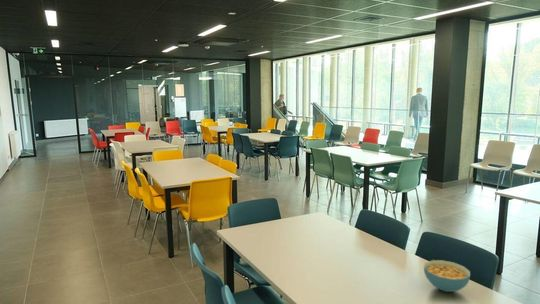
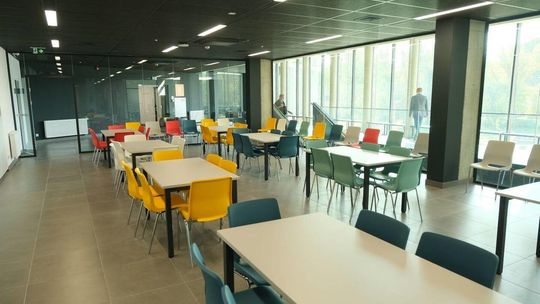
- cereal bowl [423,259,471,293]
